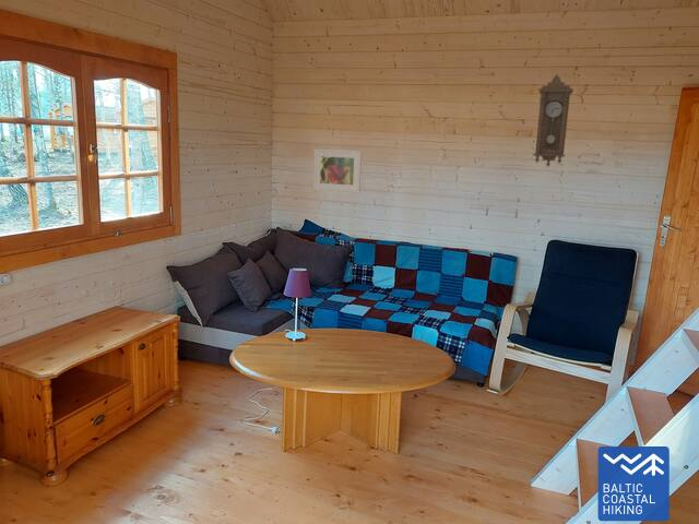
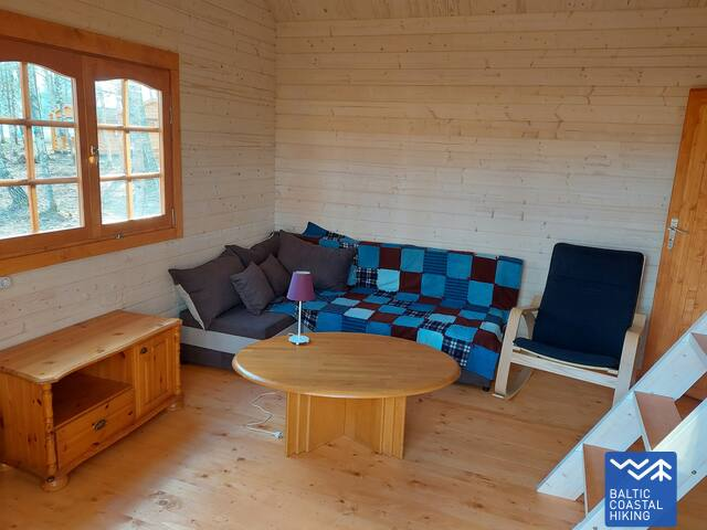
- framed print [312,147,363,194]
- pendulum clock [532,73,574,168]
